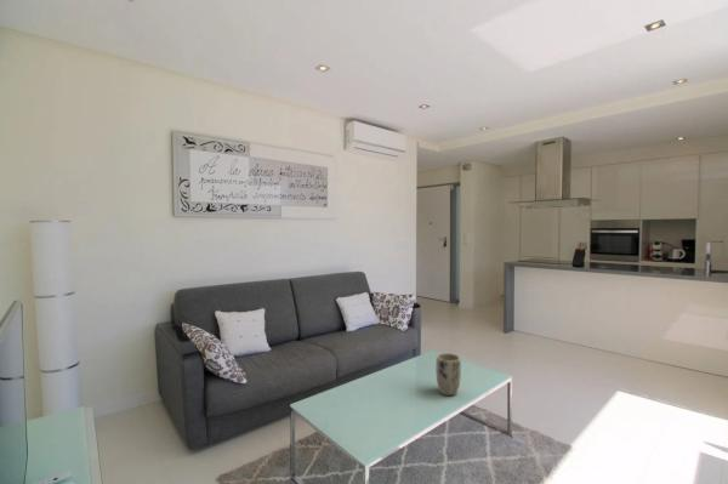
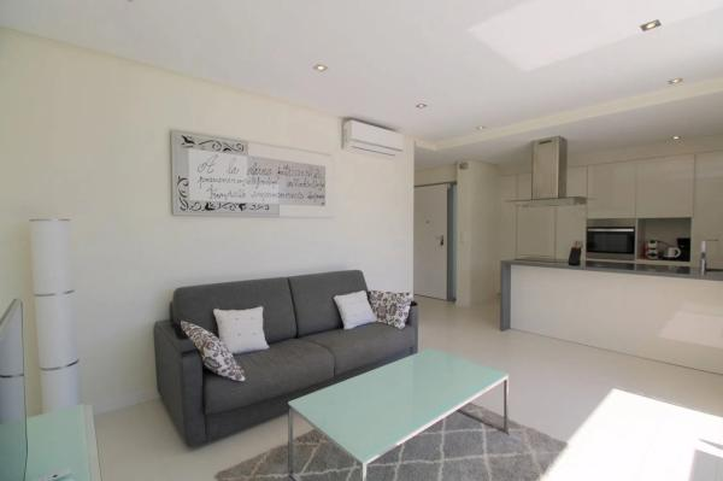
- plant pot [436,352,462,397]
